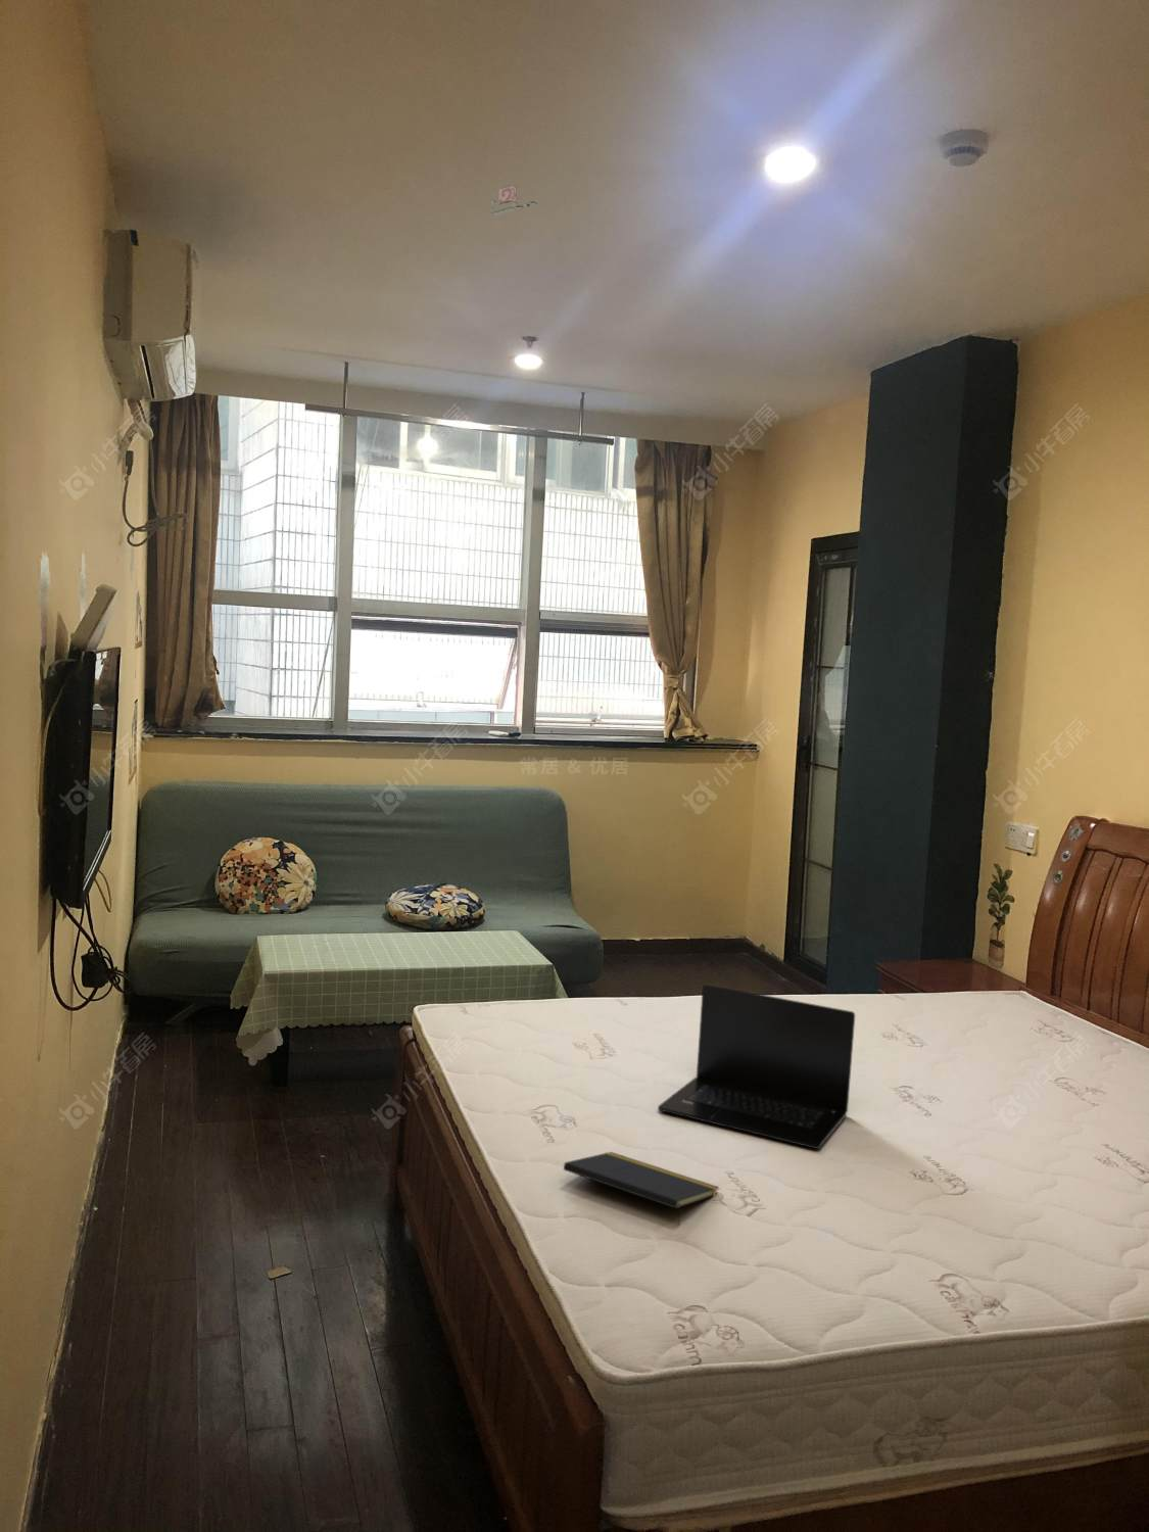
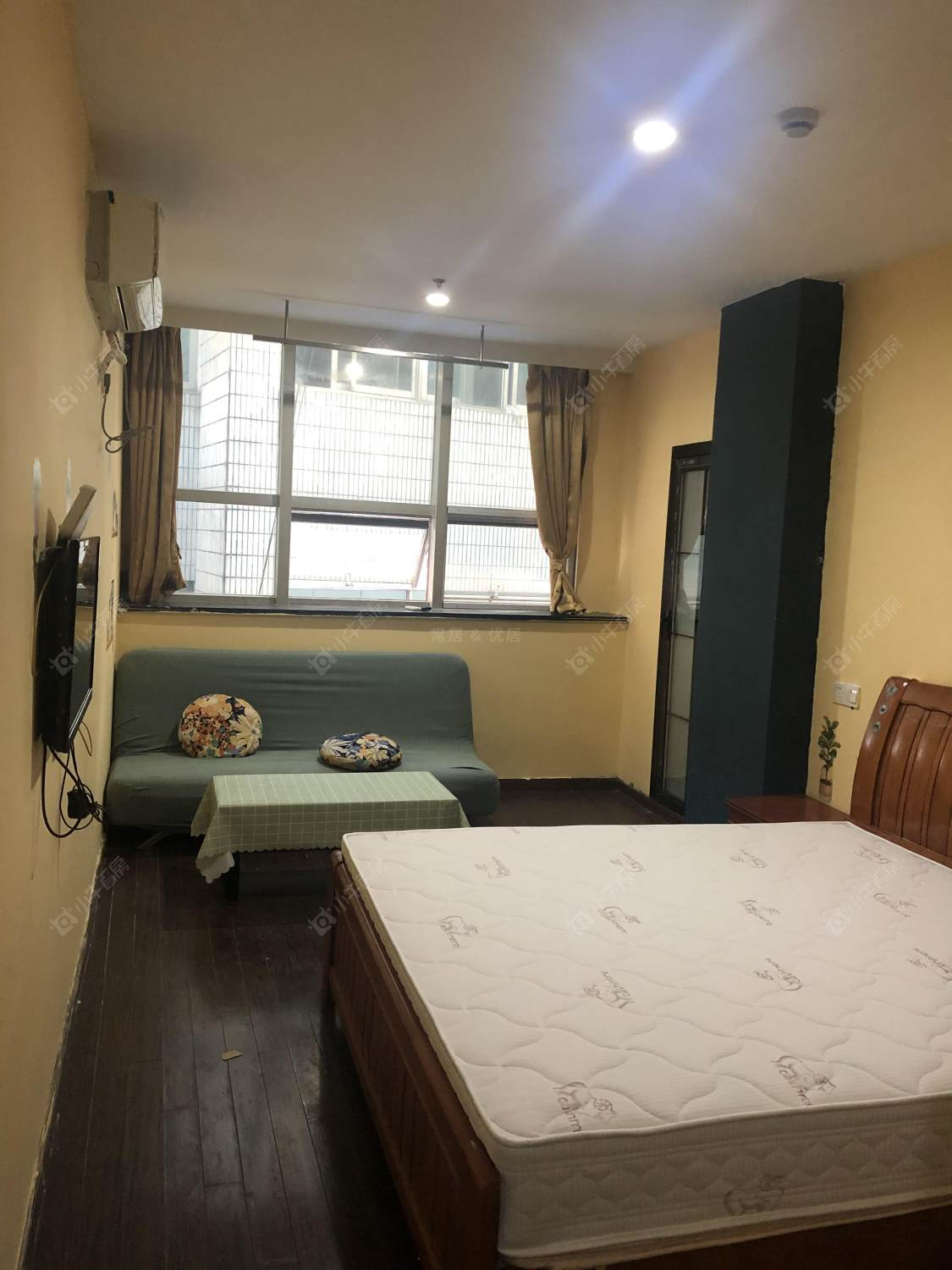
- notepad [562,1151,721,1228]
- tape dispenser [490,183,538,216]
- laptop [657,983,856,1150]
